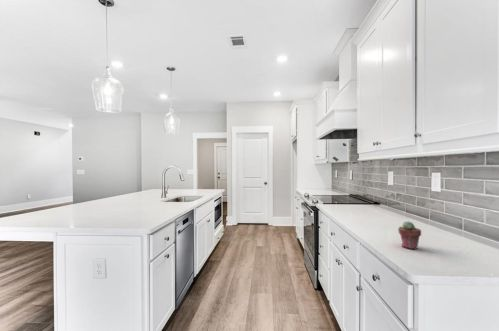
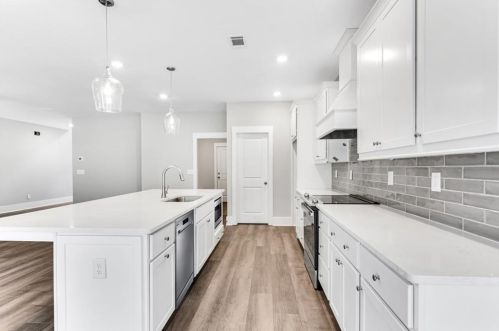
- potted succulent [397,220,422,250]
